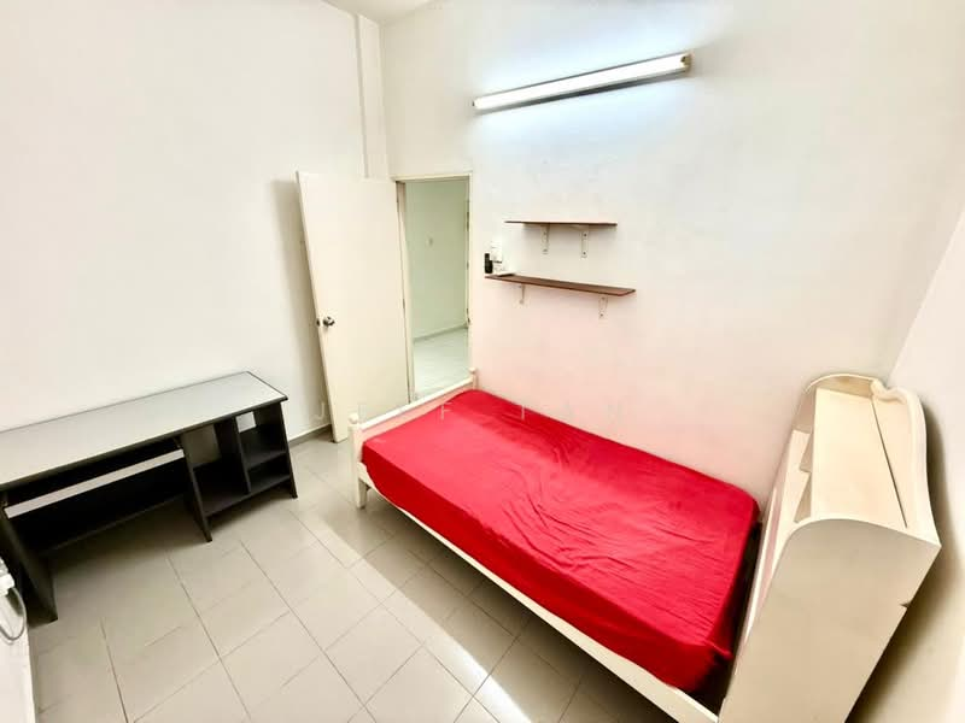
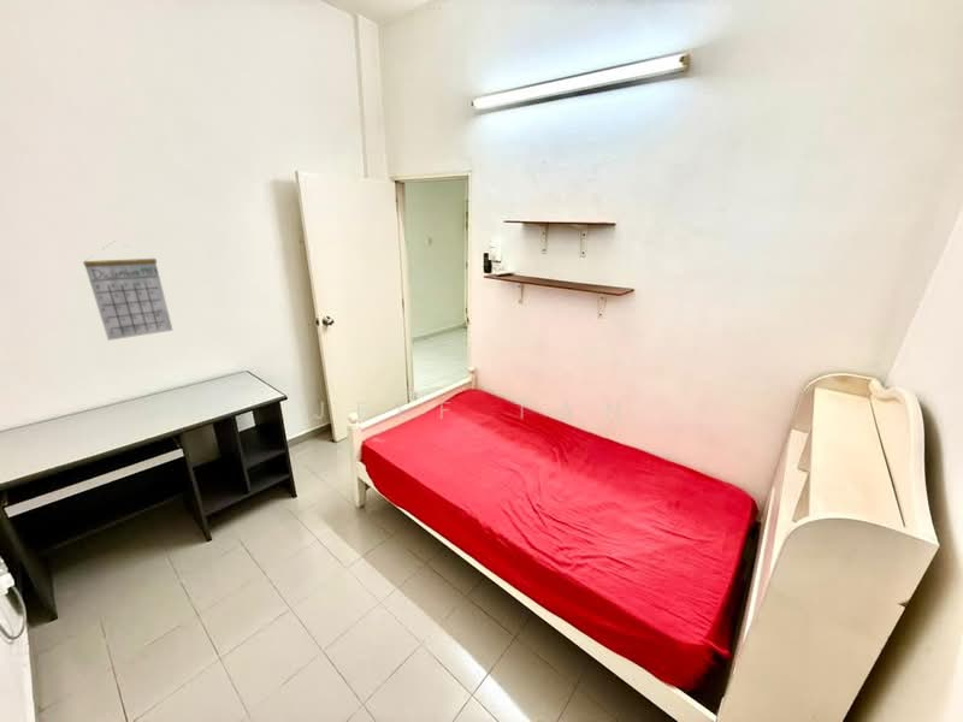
+ calendar [82,241,175,342]
